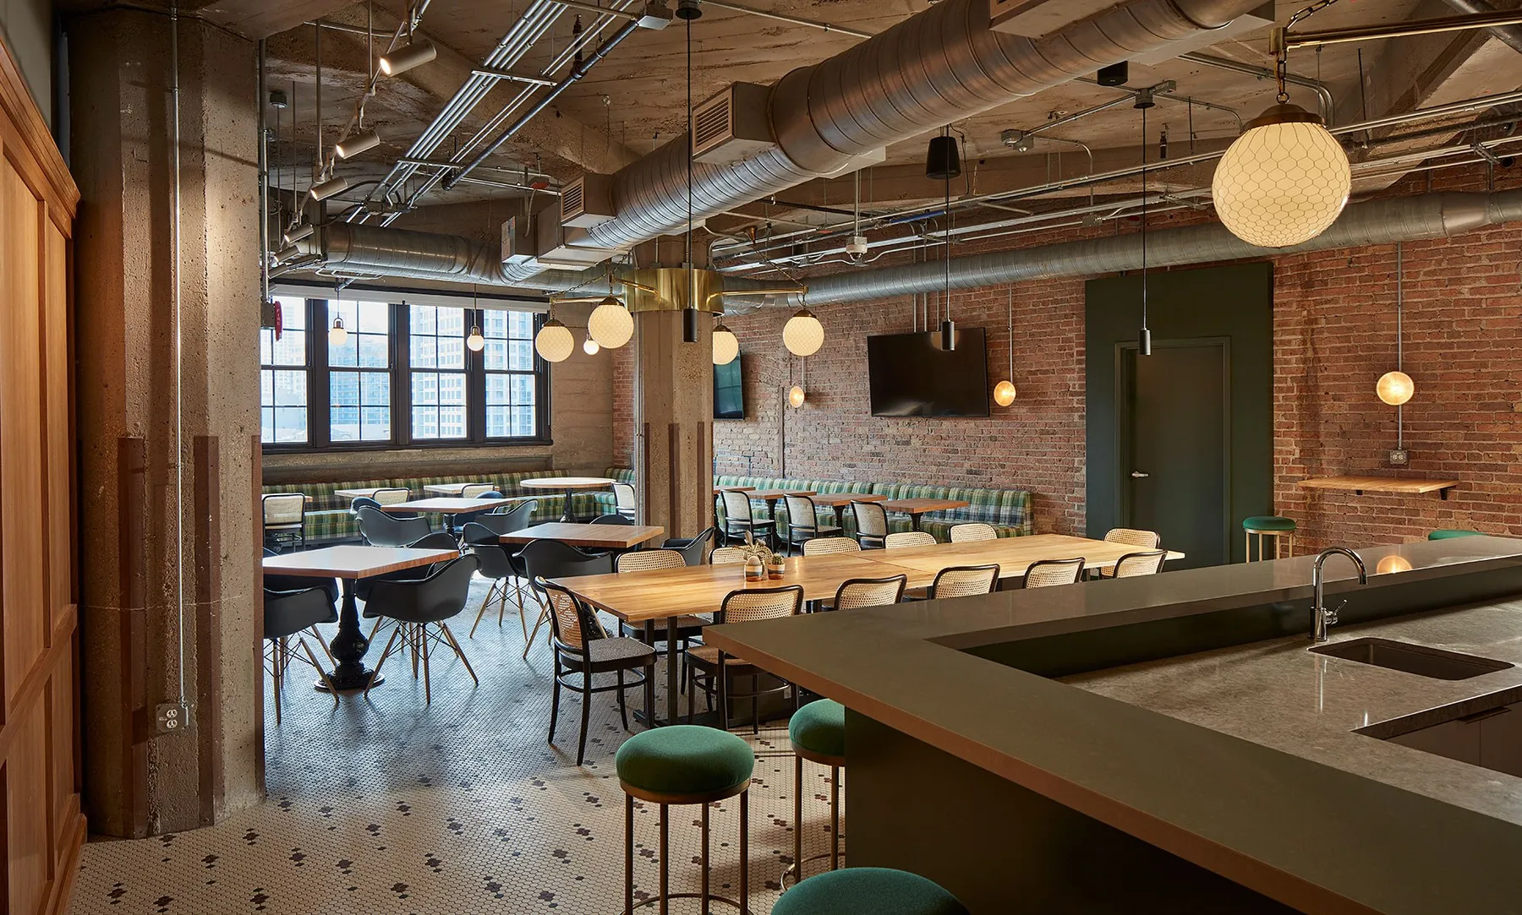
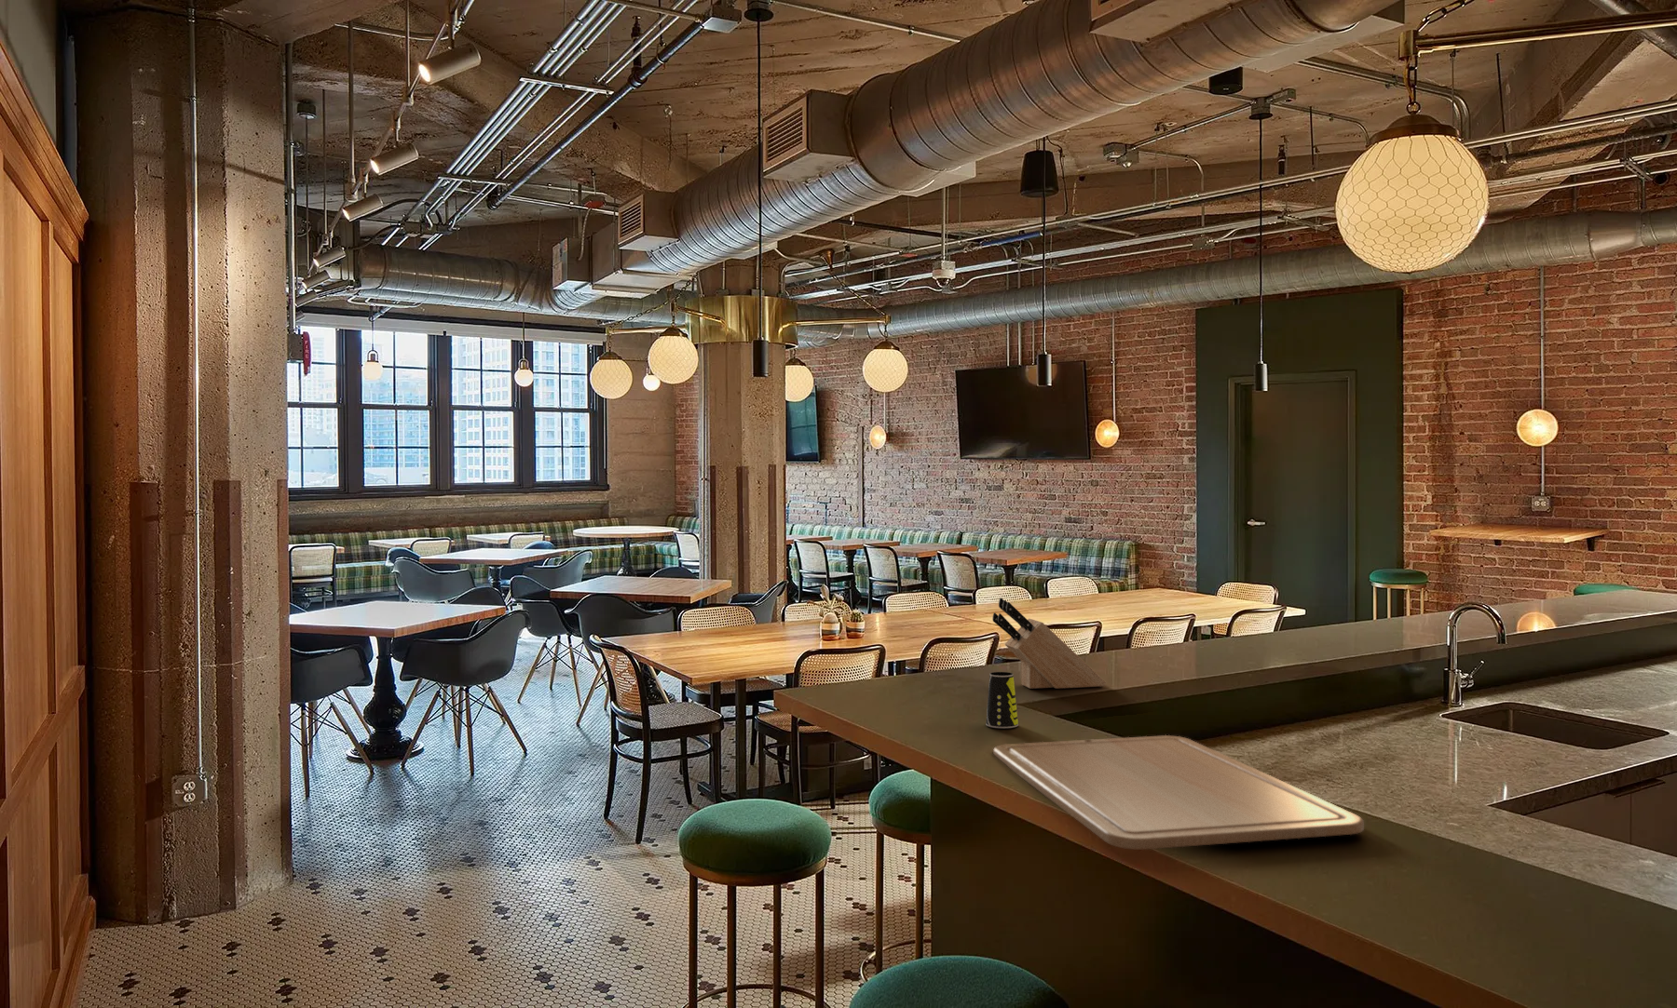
+ cup [985,672,1019,729]
+ knife block [992,596,1107,690]
+ chopping board [992,734,1364,851]
